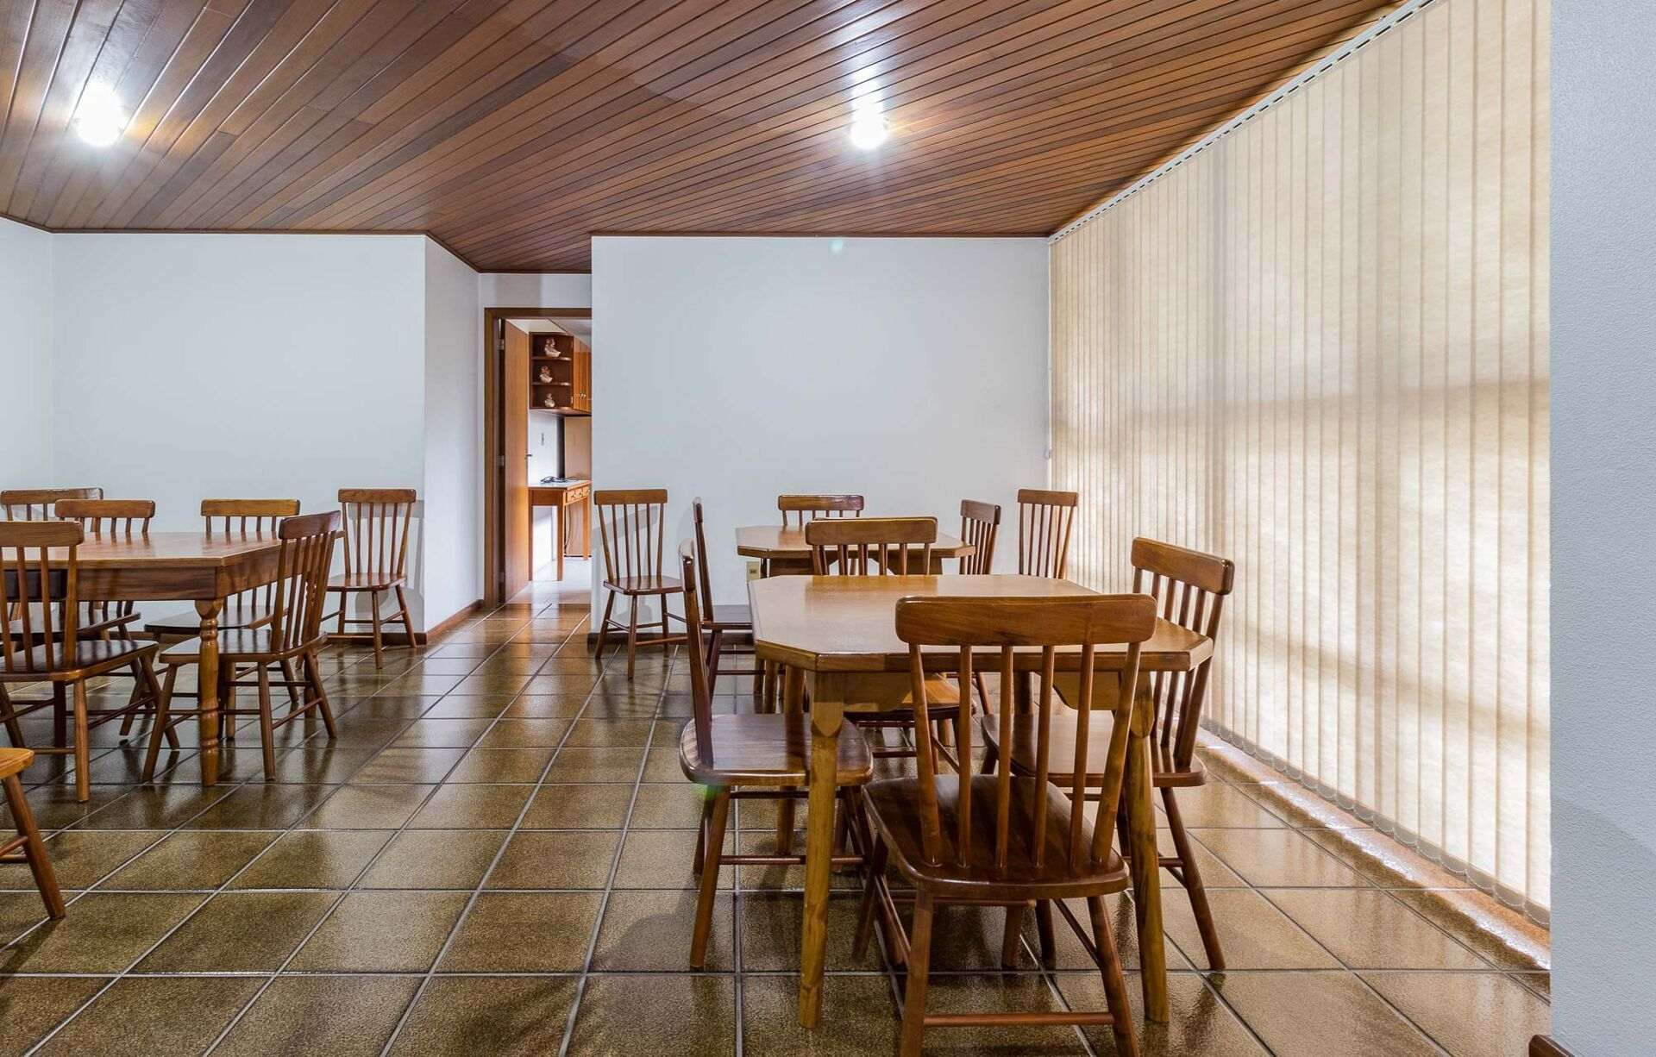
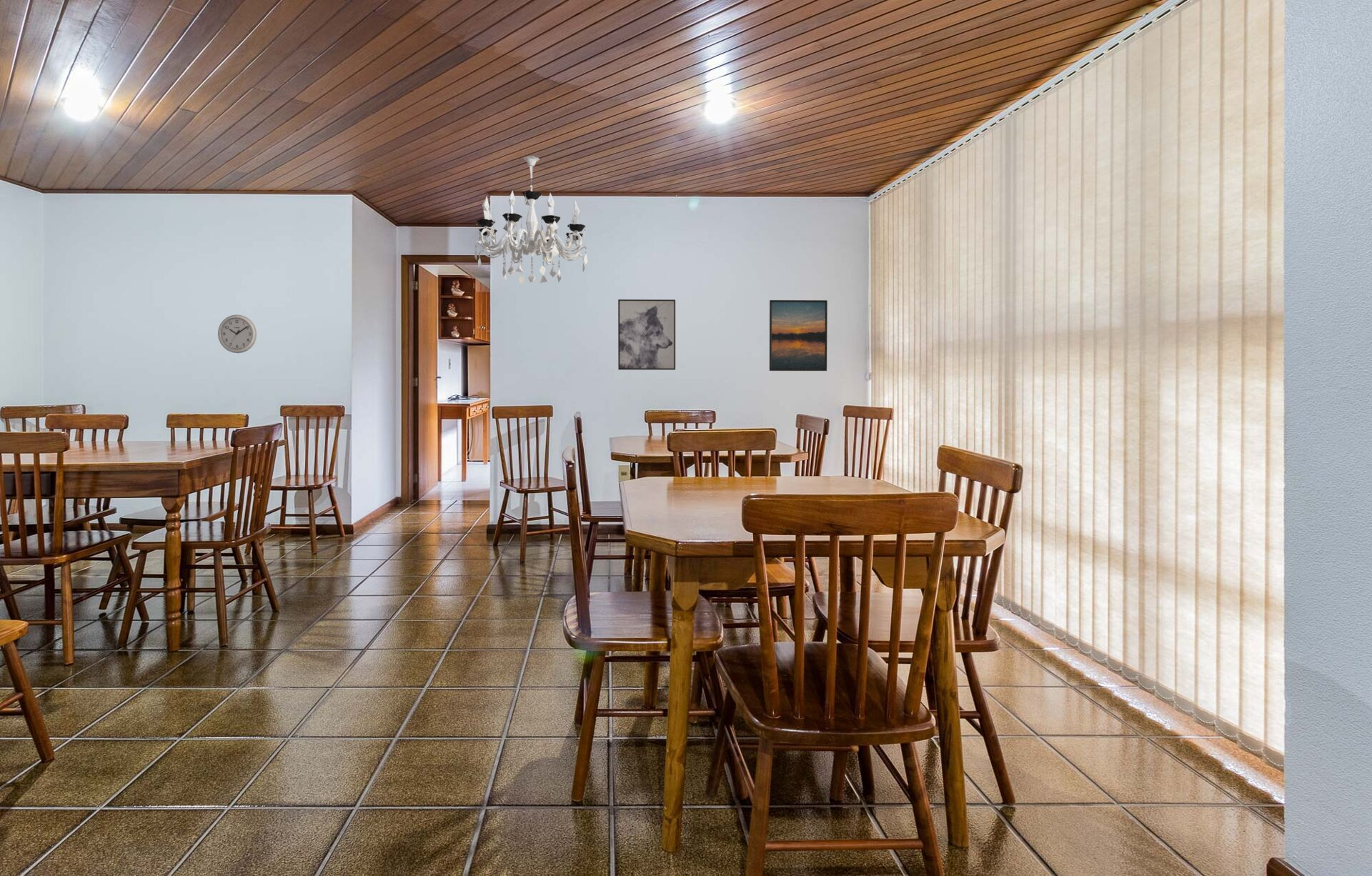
+ chandelier [474,155,588,285]
+ wall art [617,299,676,371]
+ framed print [769,299,828,372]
+ wall clock [217,314,257,354]
